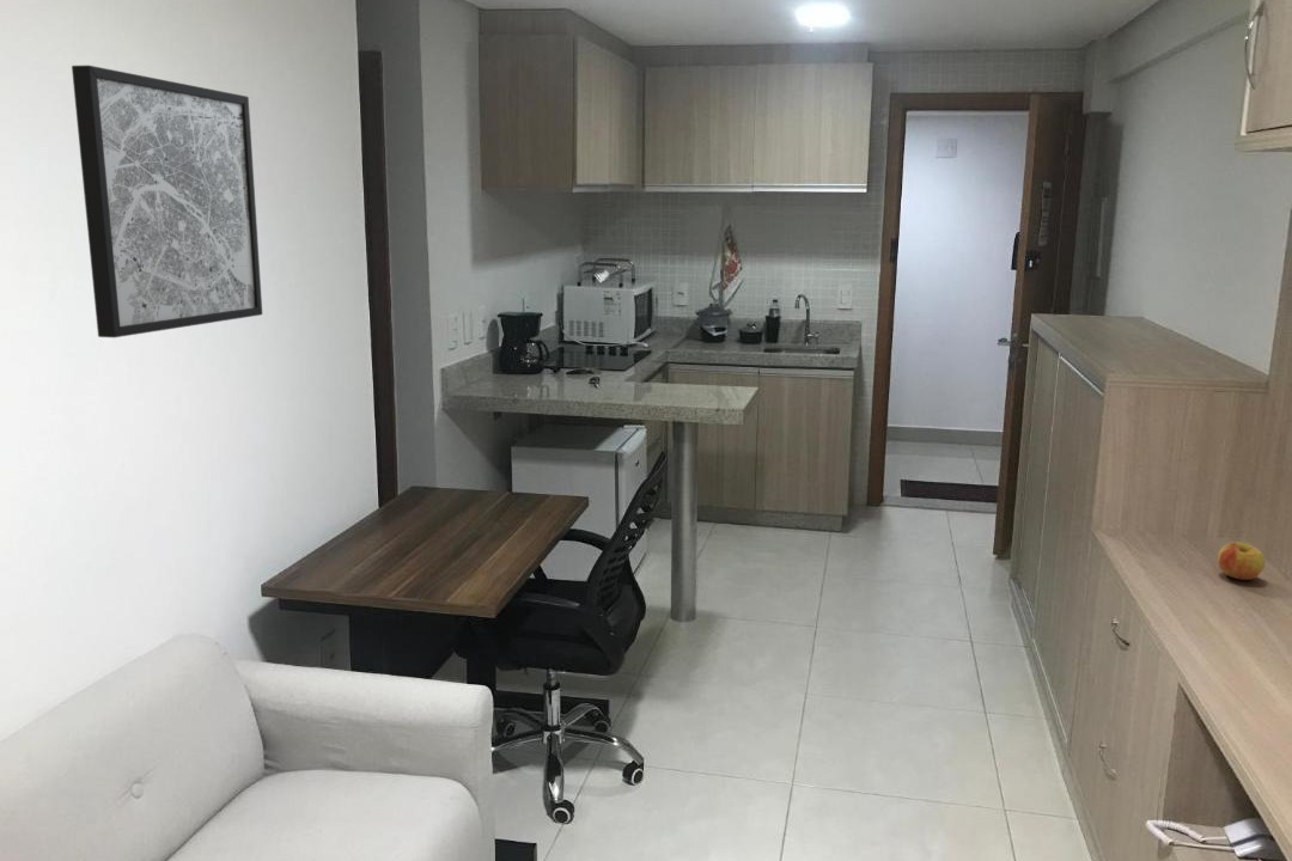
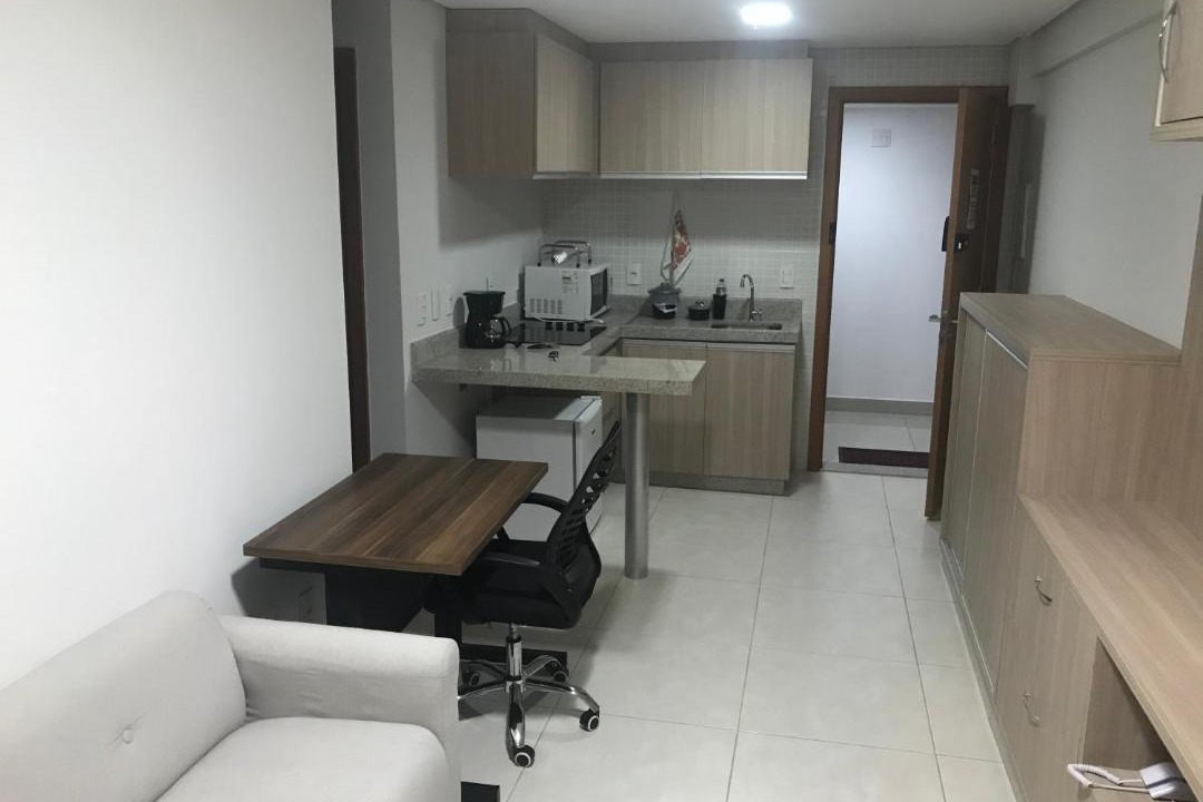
- wall art [71,65,263,338]
- apple [1217,541,1266,581]
